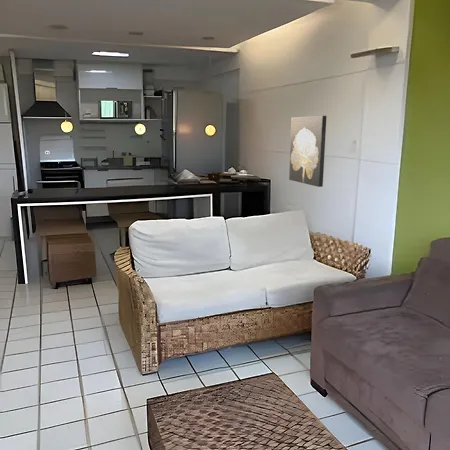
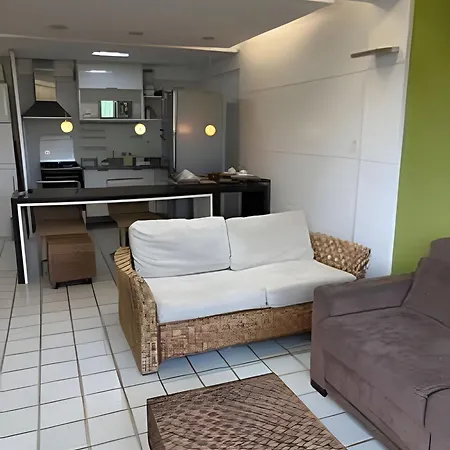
- wall art [288,115,327,188]
